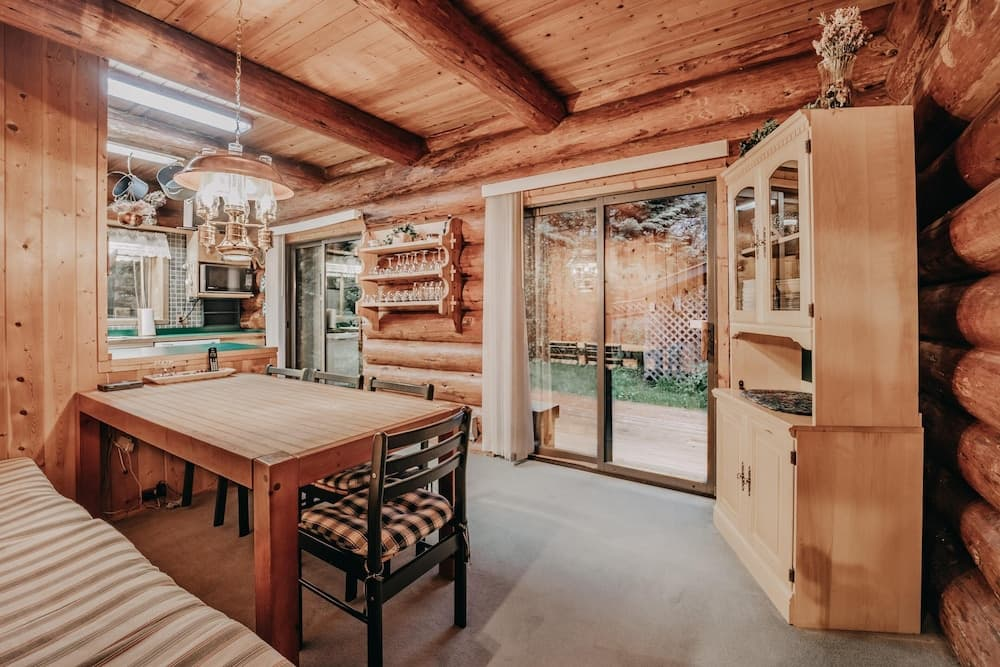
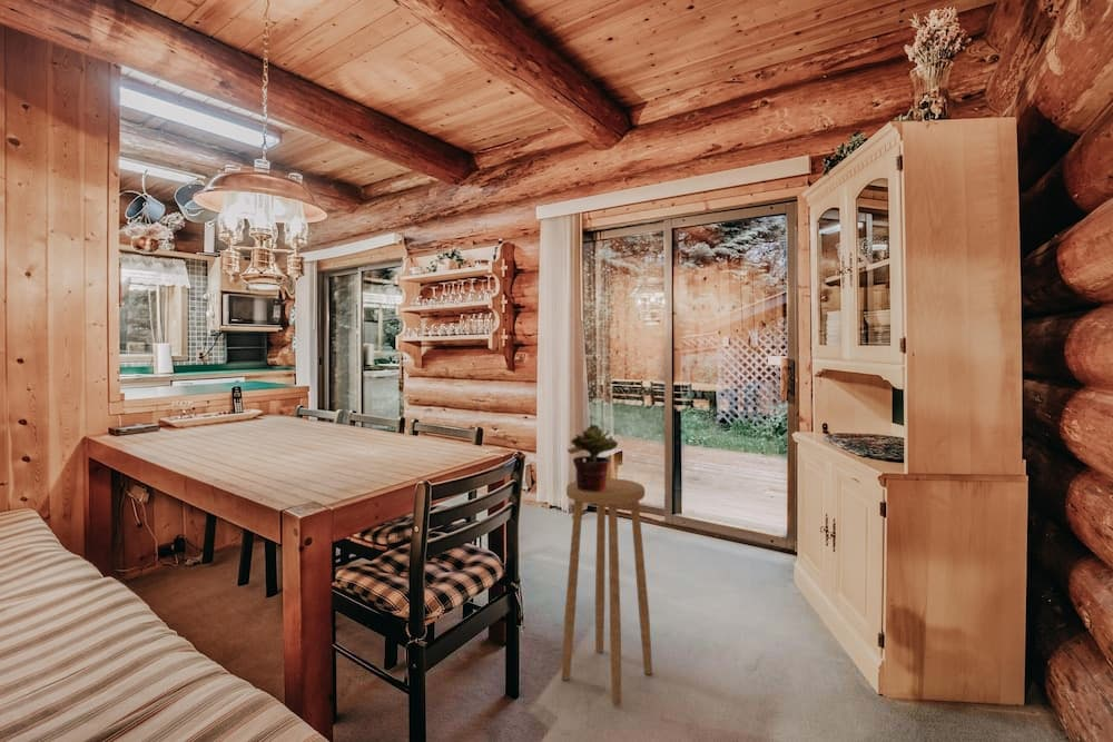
+ potted plant [567,423,619,492]
+ stool [561,477,653,705]
